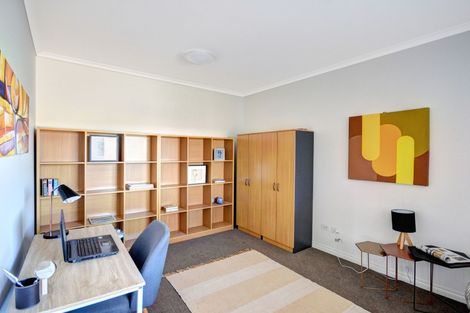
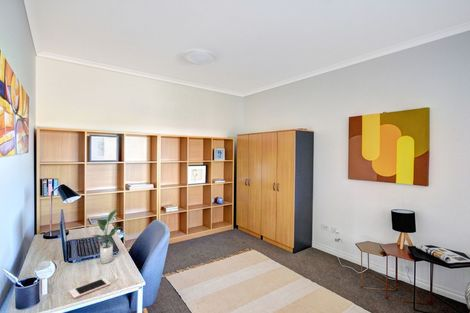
+ cell phone [68,277,112,299]
+ potted plant [92,208,123,264]
